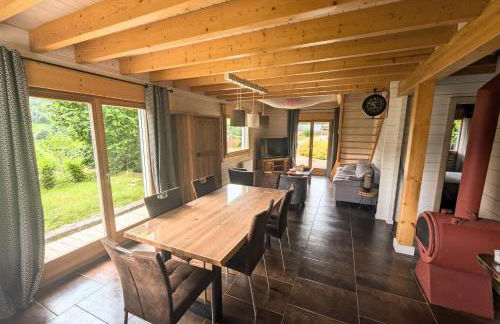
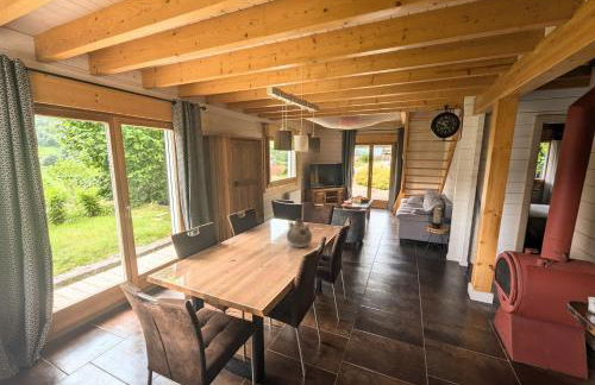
+ vase [286,217,313,248]
